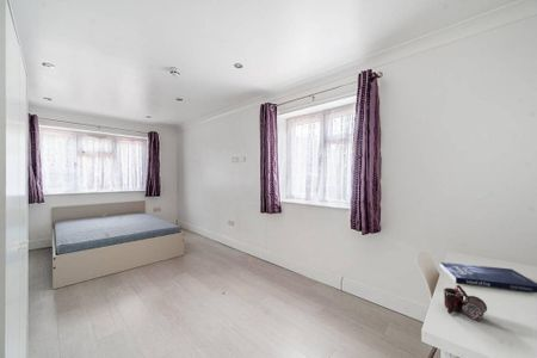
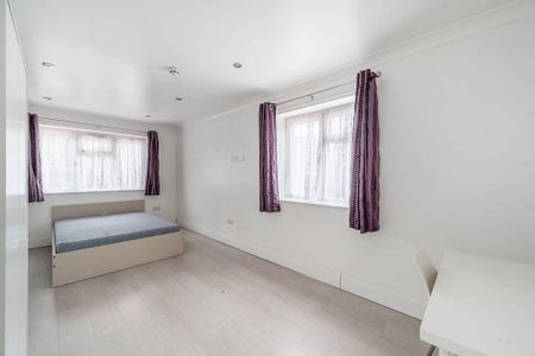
- mug [443,284,488,321]
- book [439,261,537,294]
